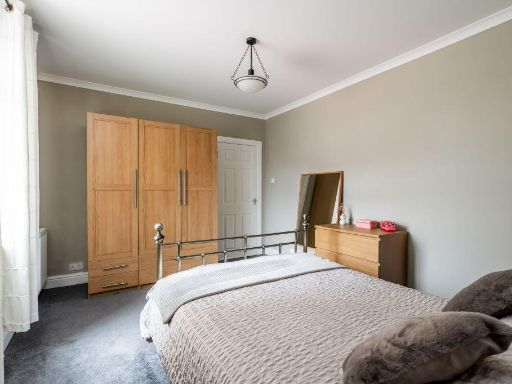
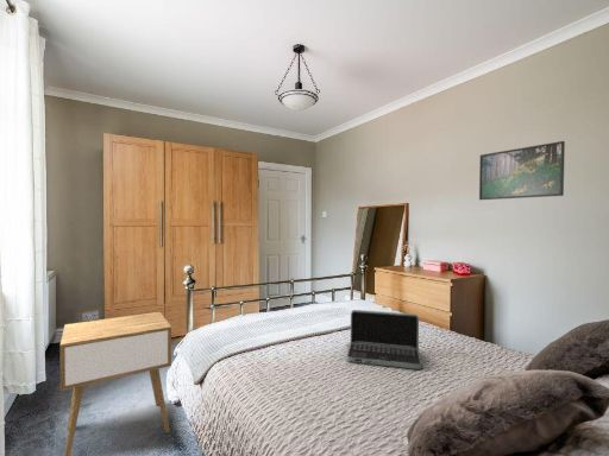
+ laptop [346,309,423,370]
+ nightstand [59,311,172,456]
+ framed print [478,140,566,201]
